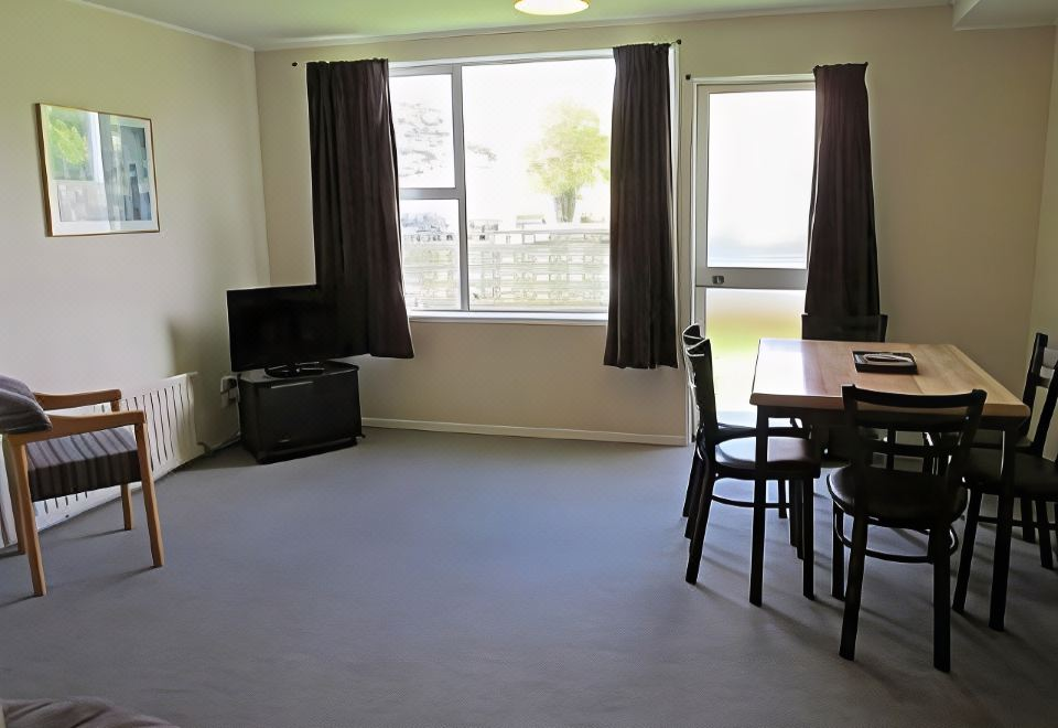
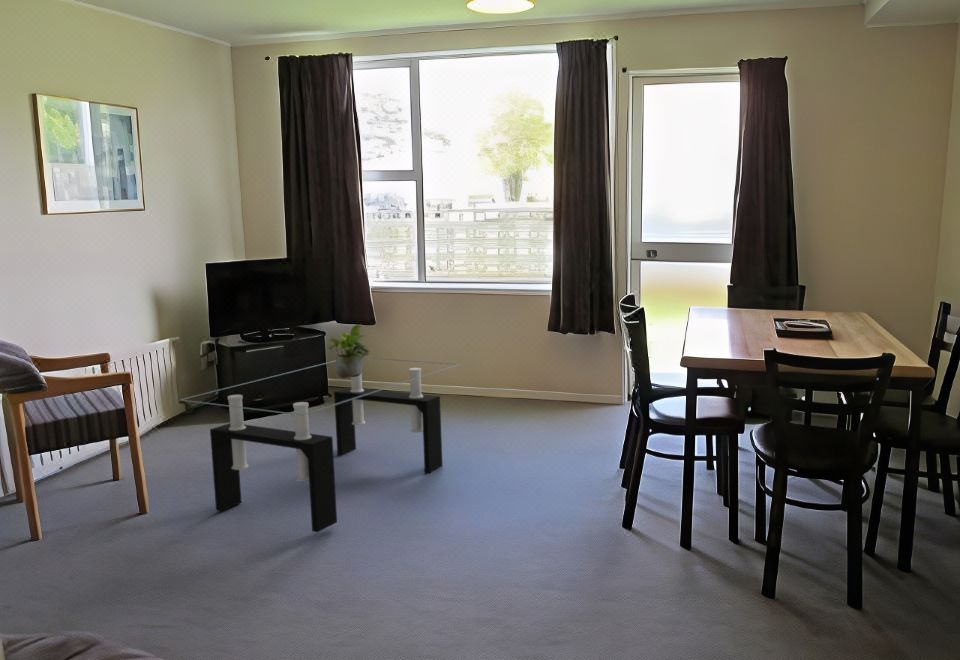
+ coffee table [179,356,459,533]
+ potted plant [327,324,373,379]
